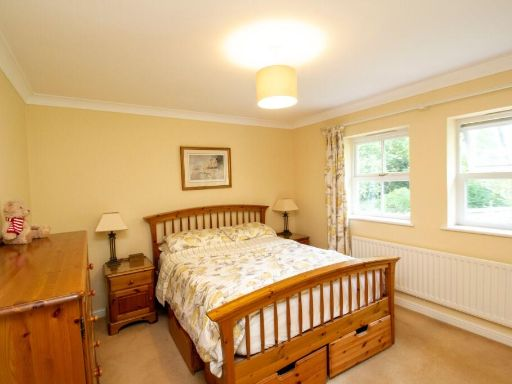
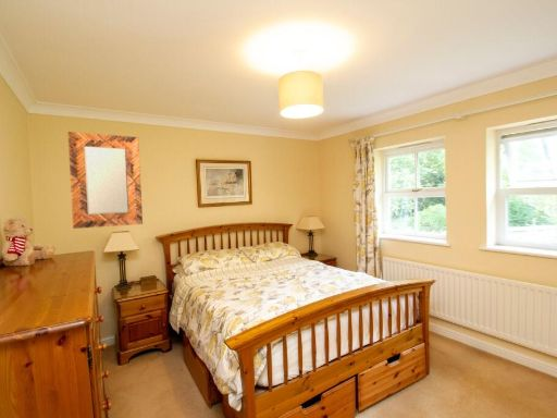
+ home mirror [67,131,144,230]
